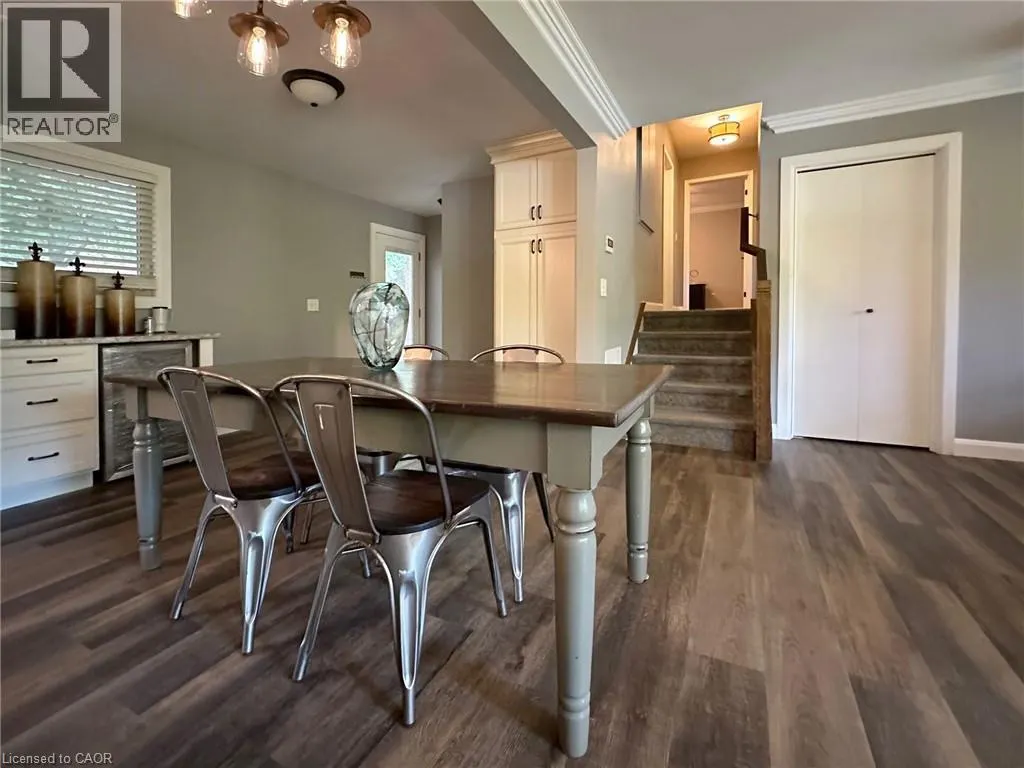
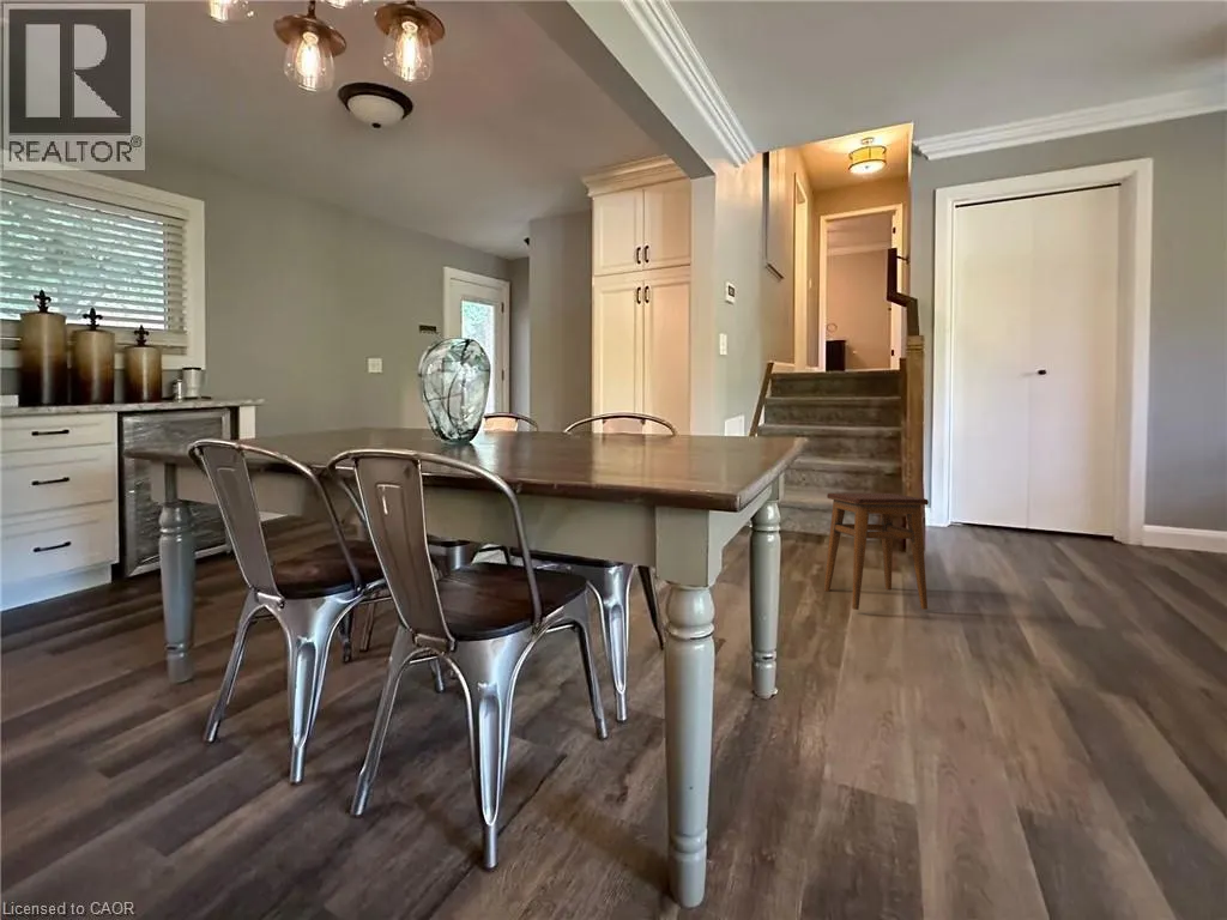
+ stool [823,492,930,611]
